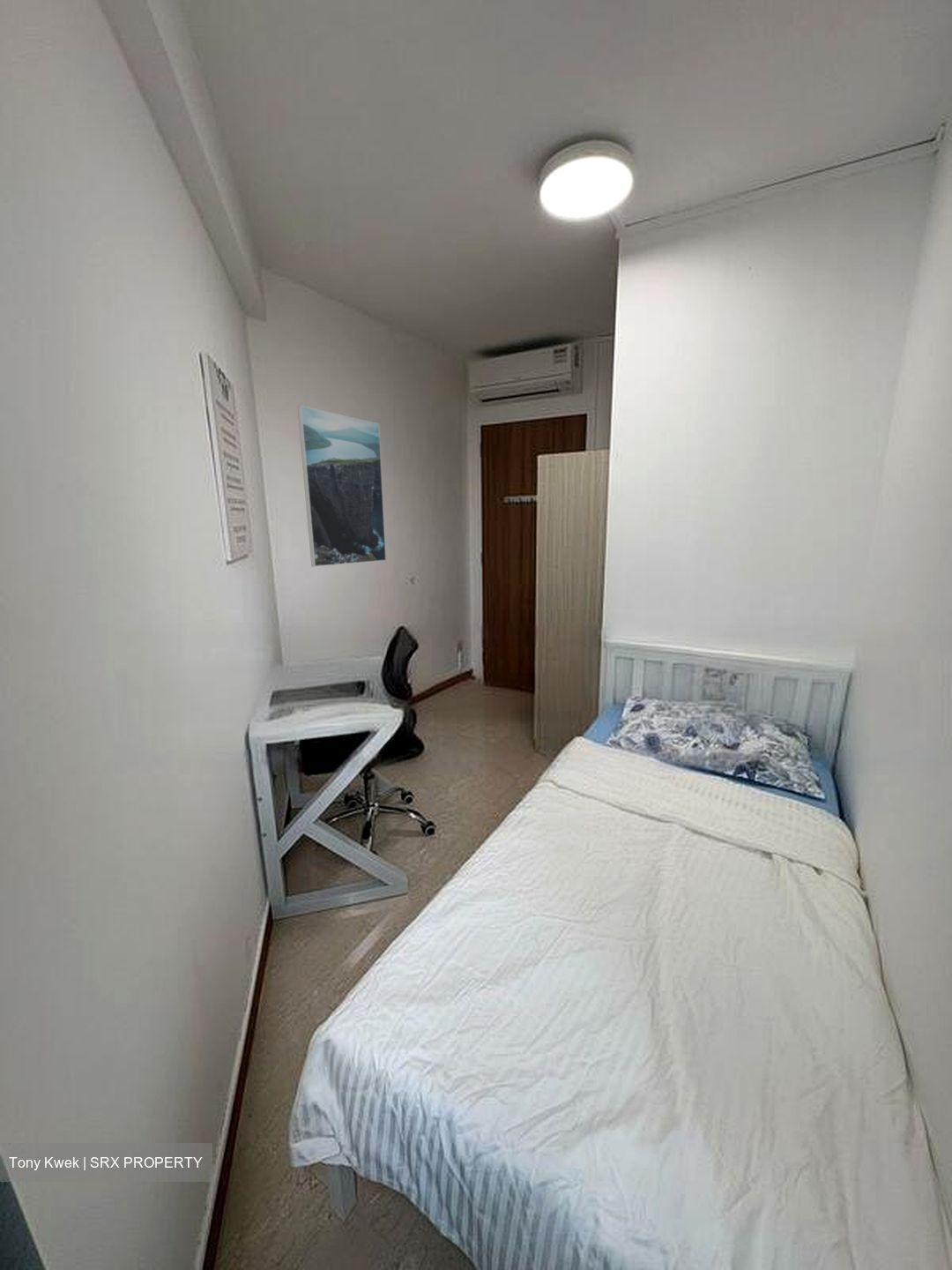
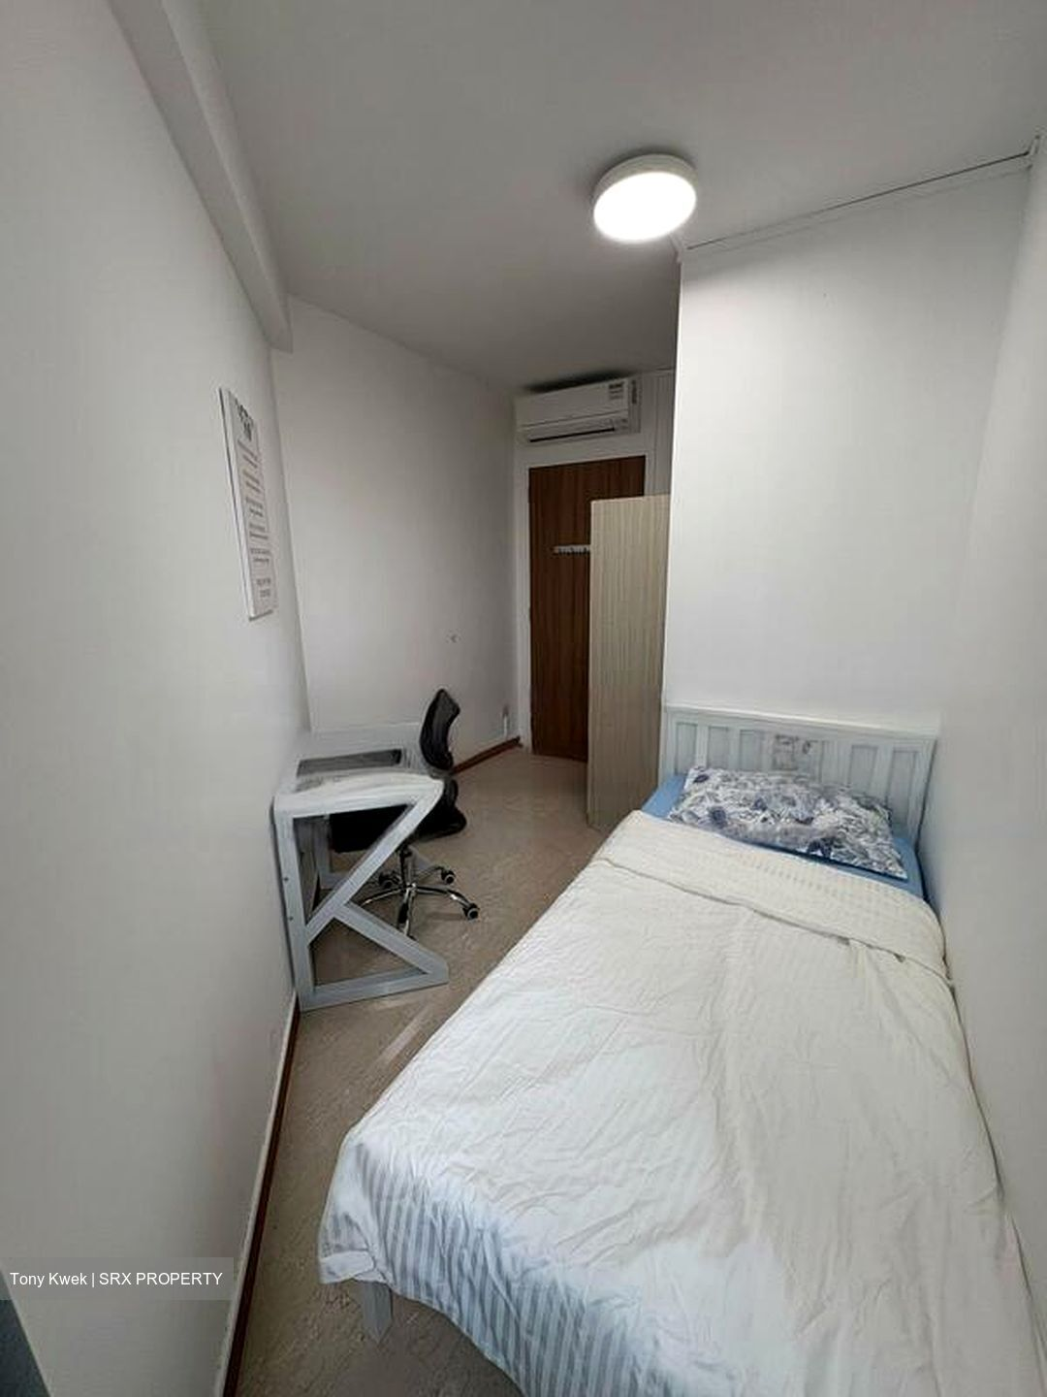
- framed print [297,405,387,568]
